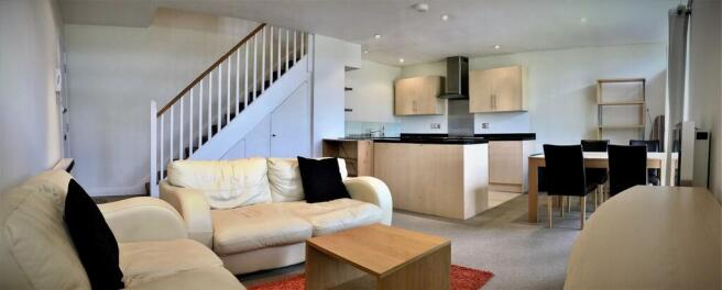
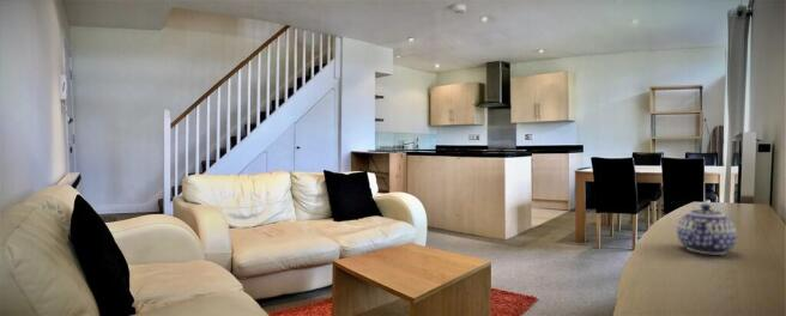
+ teapot [676,203,738,256]
